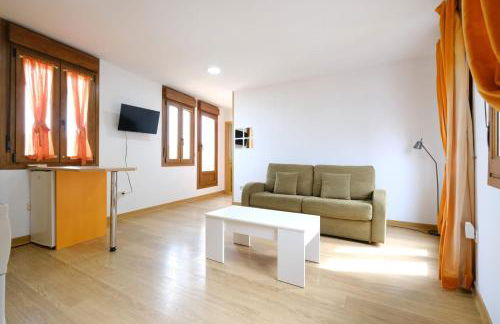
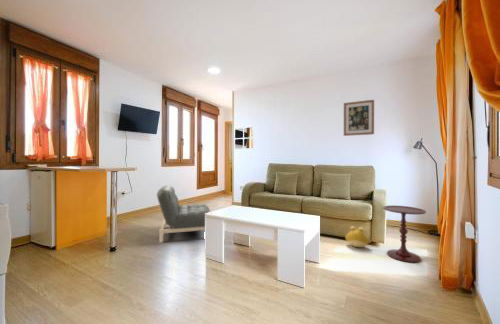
+ armchair [156,185,211,244]
+ side table [382,204,427,264]
+ wall art [343,99,375,137]
+ plush toy [345,225,370,248]
